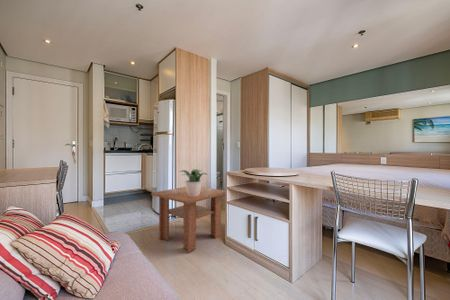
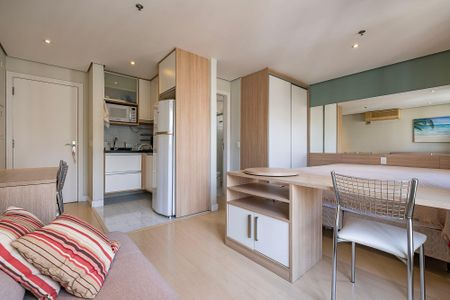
- potted plant [179,168,209,196]
- coffee table [150,186,227,253]
